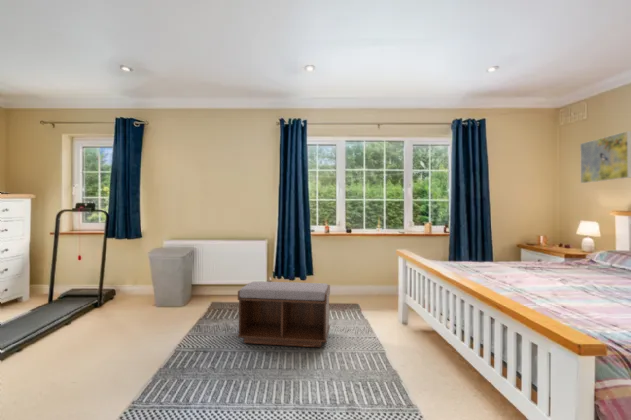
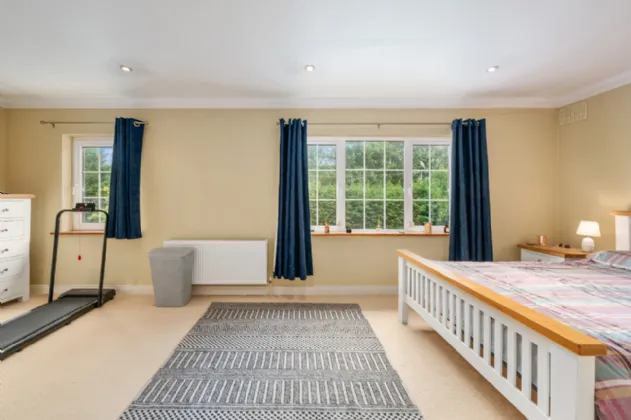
- bench [236,281,331,348]
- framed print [579,130,631,184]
